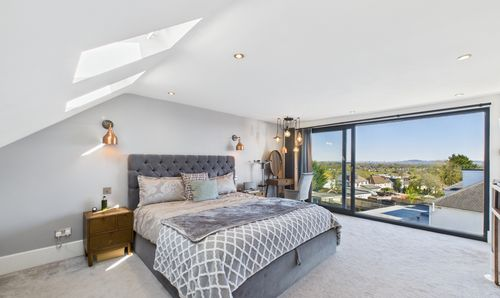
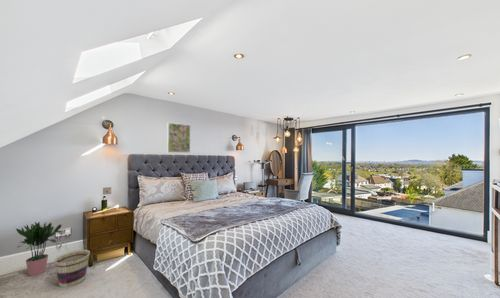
+ basket [54,249,91,288]
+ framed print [166,122,192,154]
+ potted plant [15,221,64,277]
